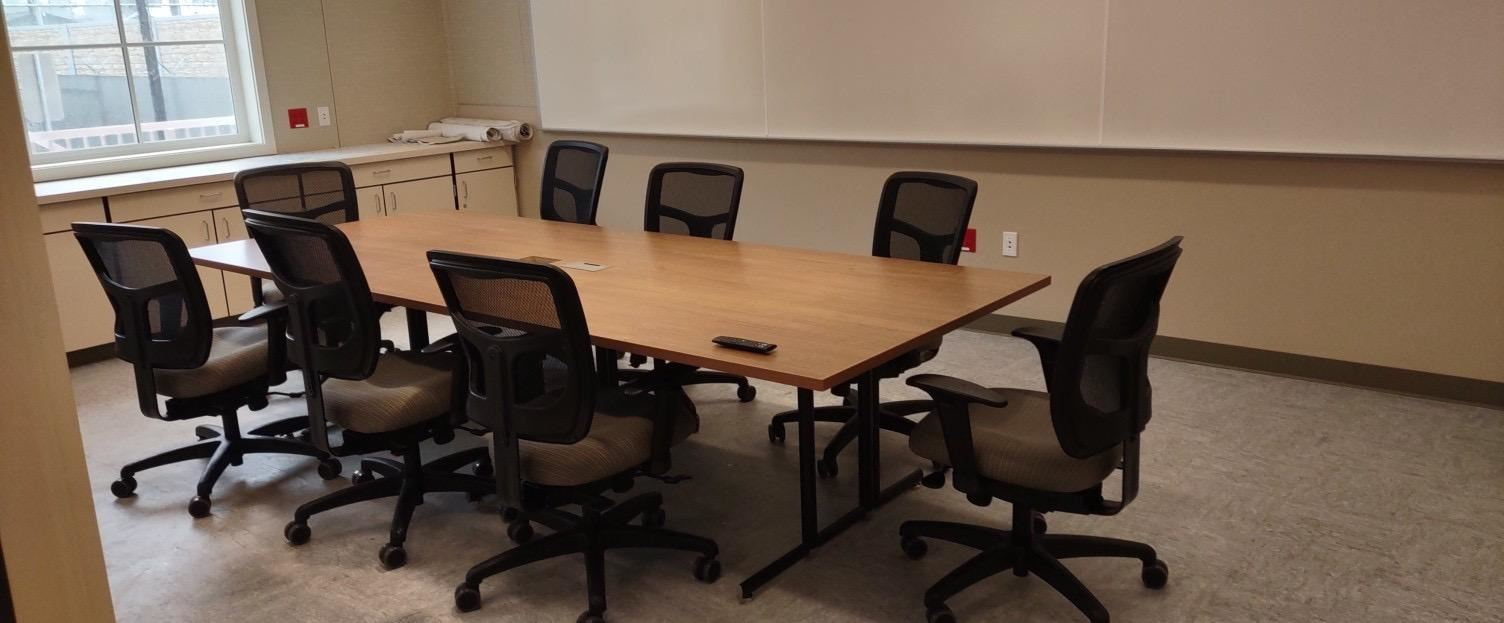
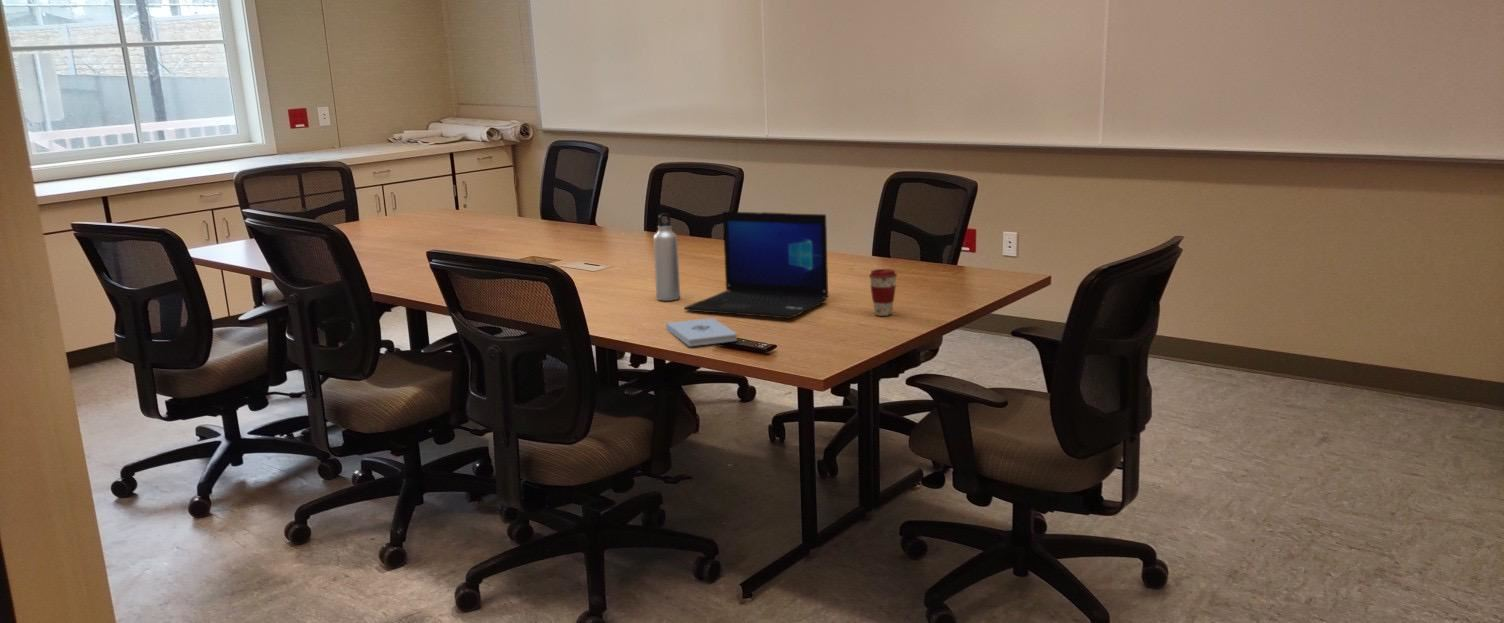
+ water bottle [652,212,681,302]
+ notepad [665,317,738,347]
+ coffee cup [868,268,898,317]
+ laptop [683,211,829,320]
